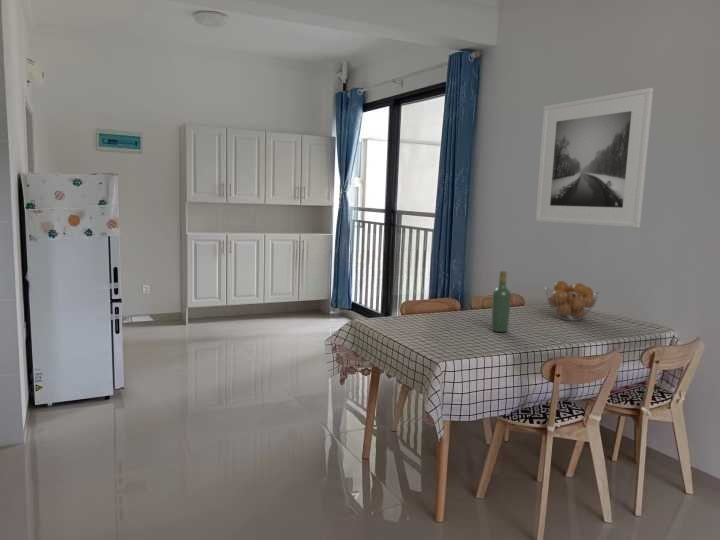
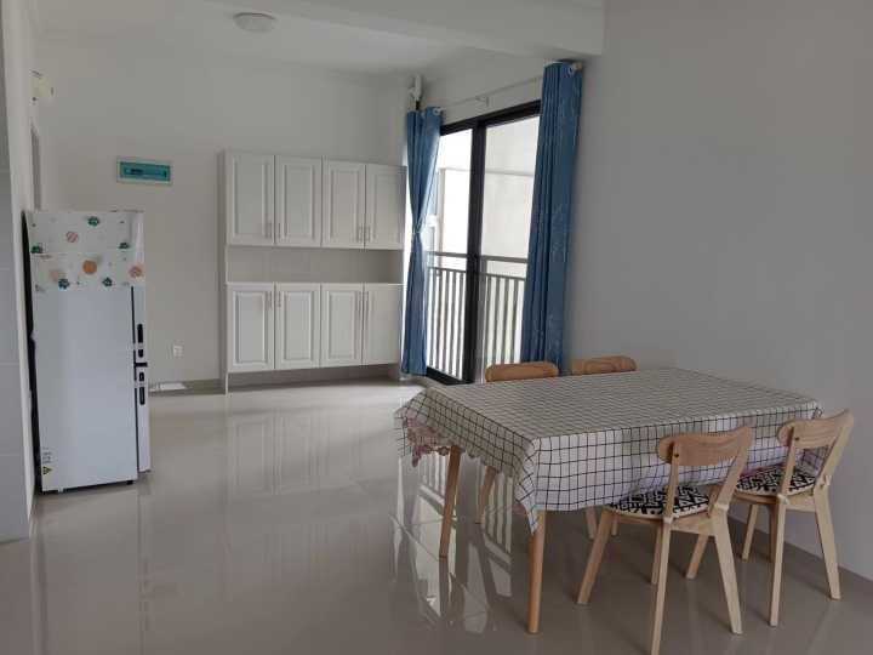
- wine bottle [490,270,512,333]
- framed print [535,87,654,229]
- fruit basket [544,280,600,322]
